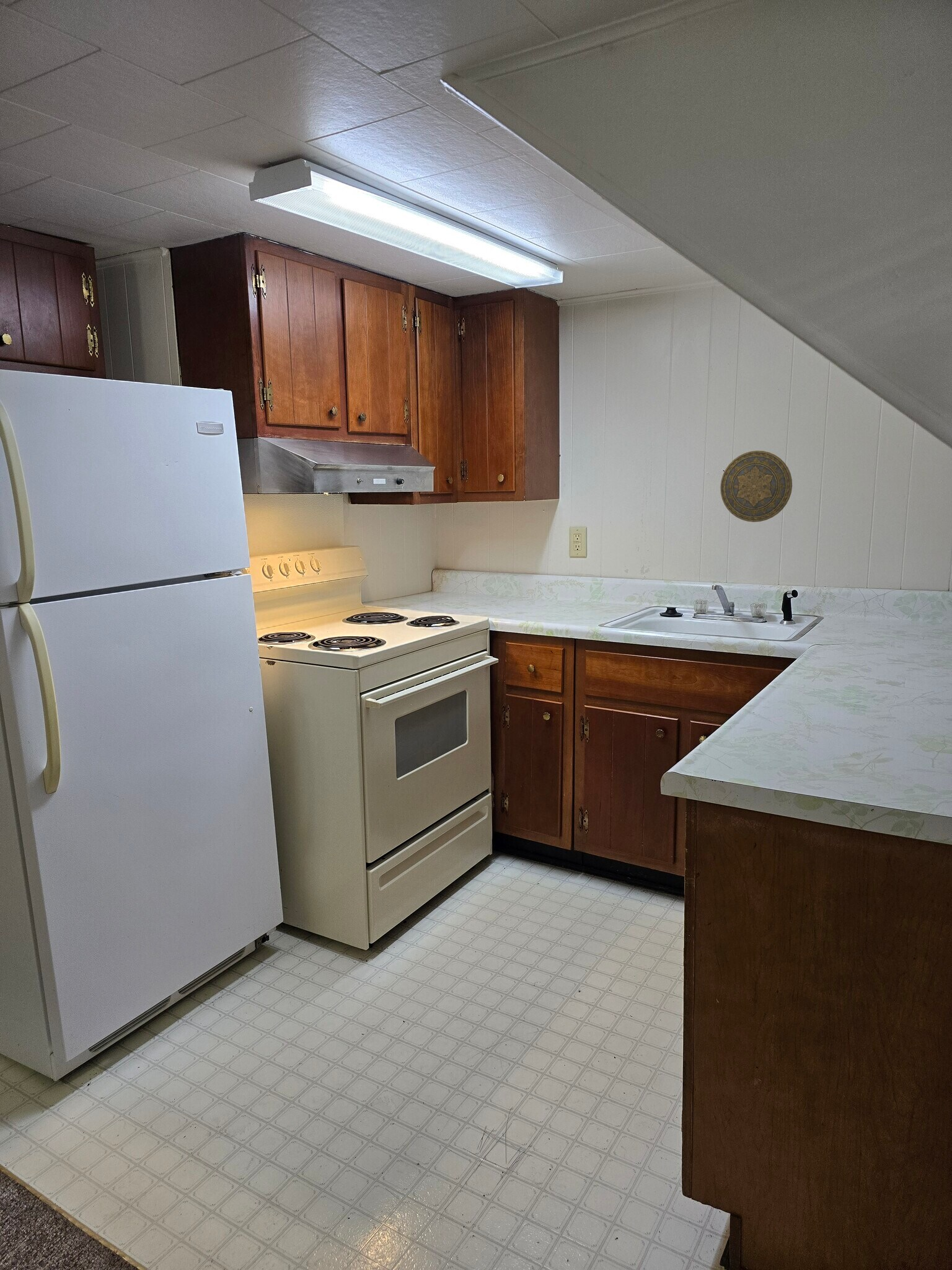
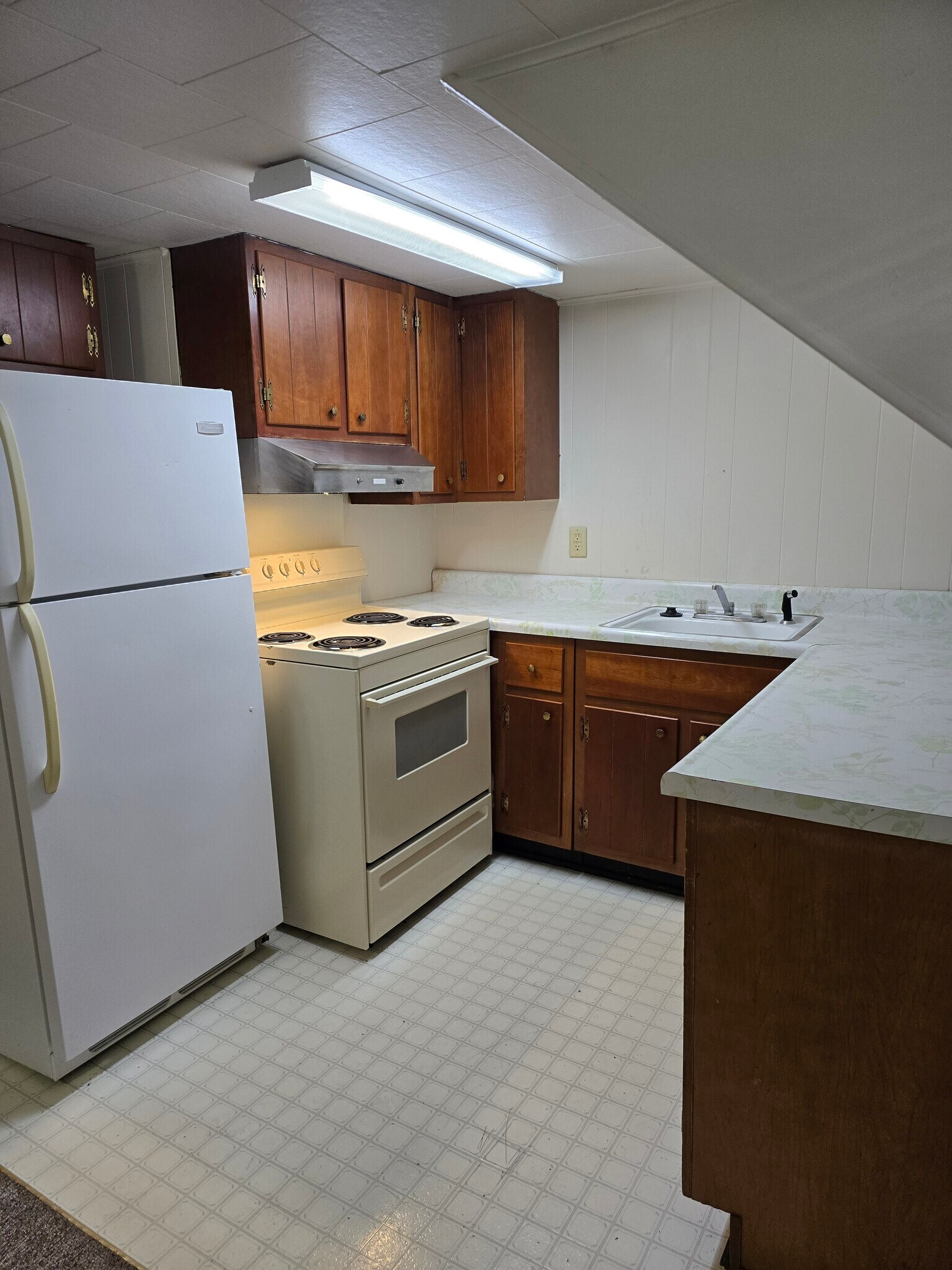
- decorative plate [720,450,793,523]
